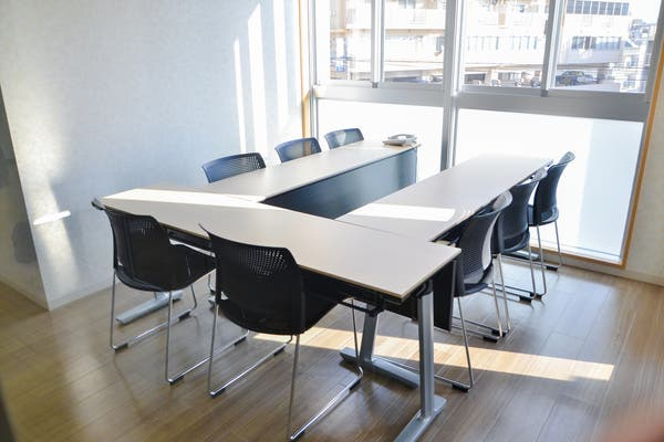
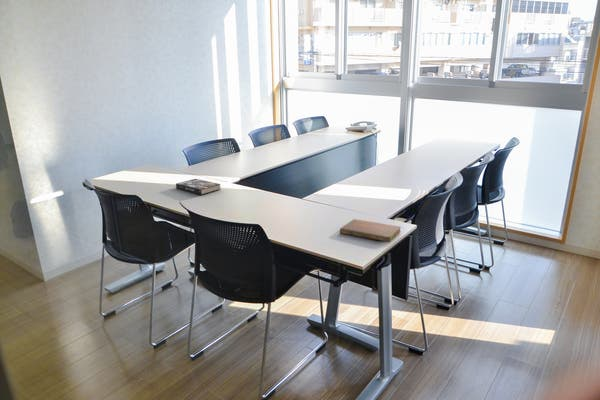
+ notebook [339,218,402,243]
+ book [175,178,221,196]
